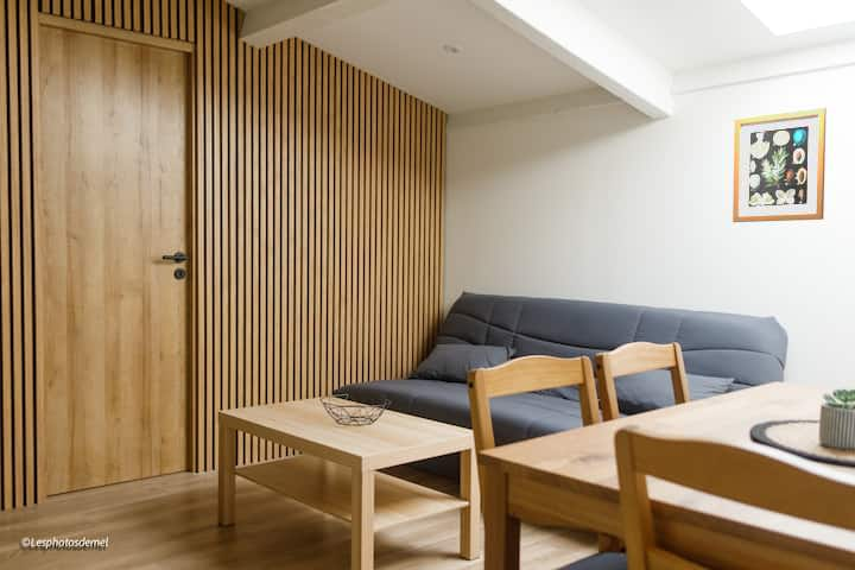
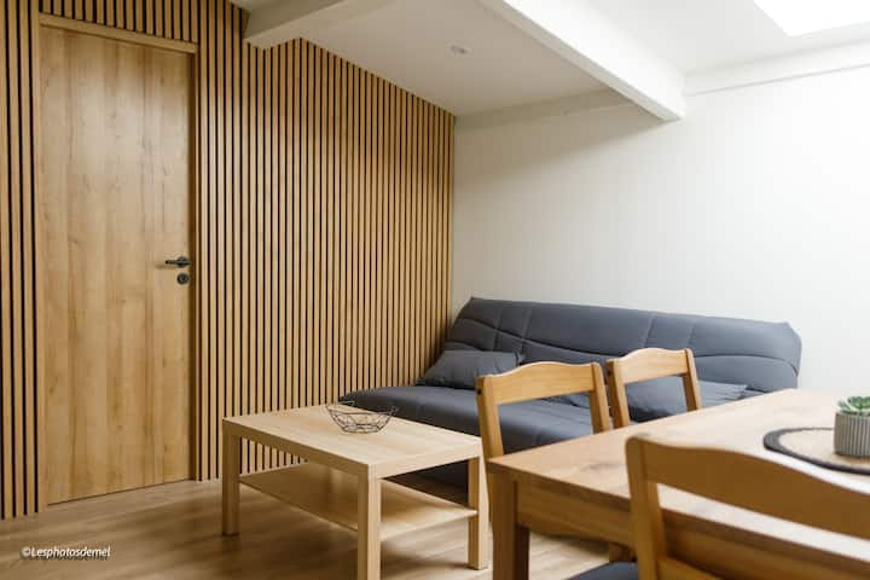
- wall art [732,107,828,223]
